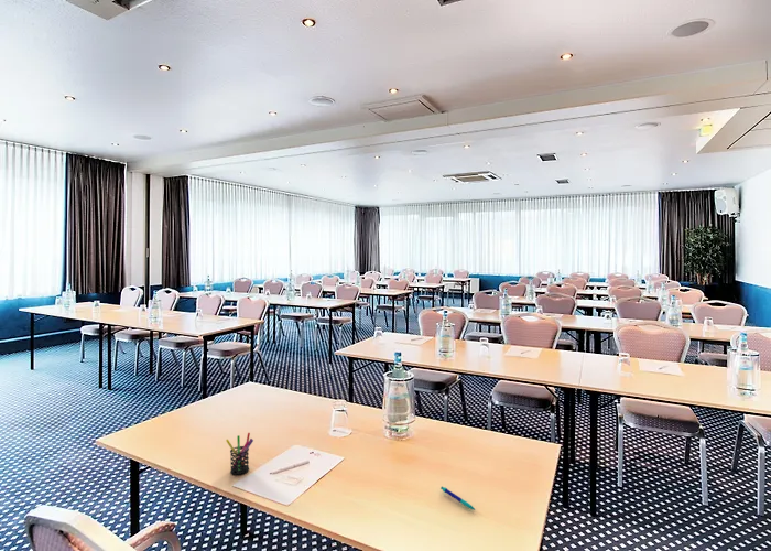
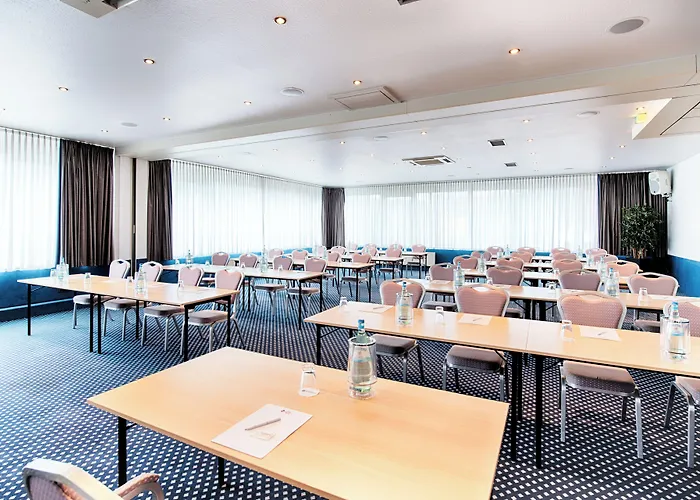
- pen [439,485,477,511]
- pen holder [225,432,254,476]
